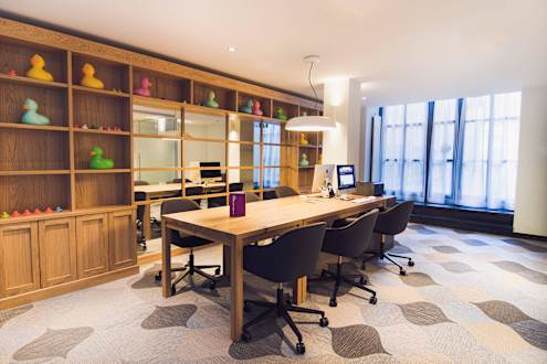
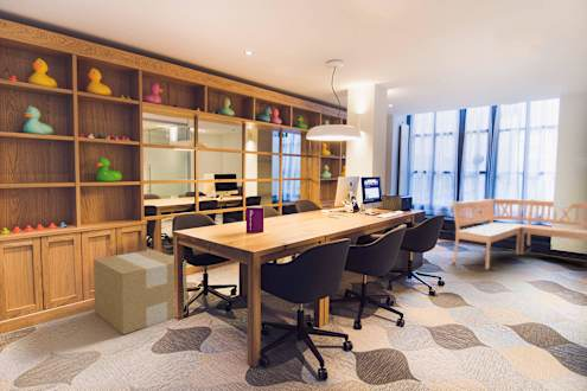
+ bench [451,198,587,270]
+ cardboard box [92,249,187,335]
